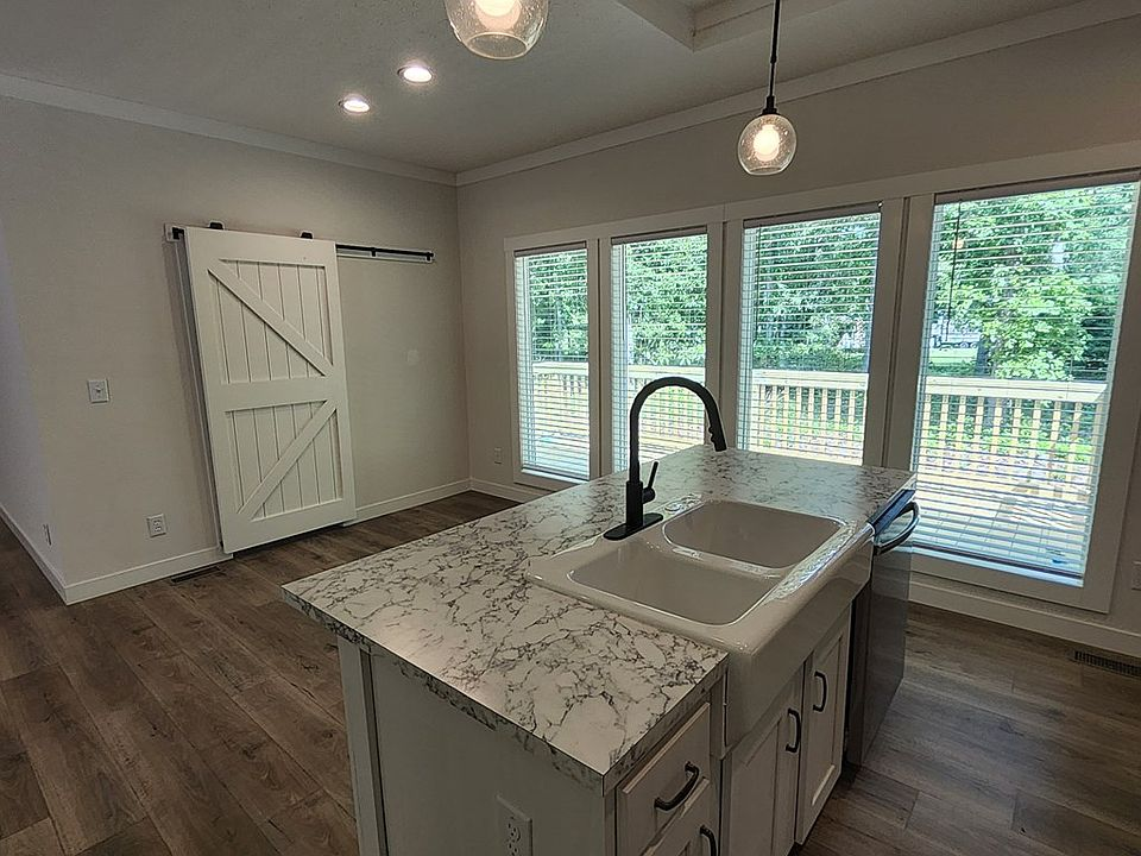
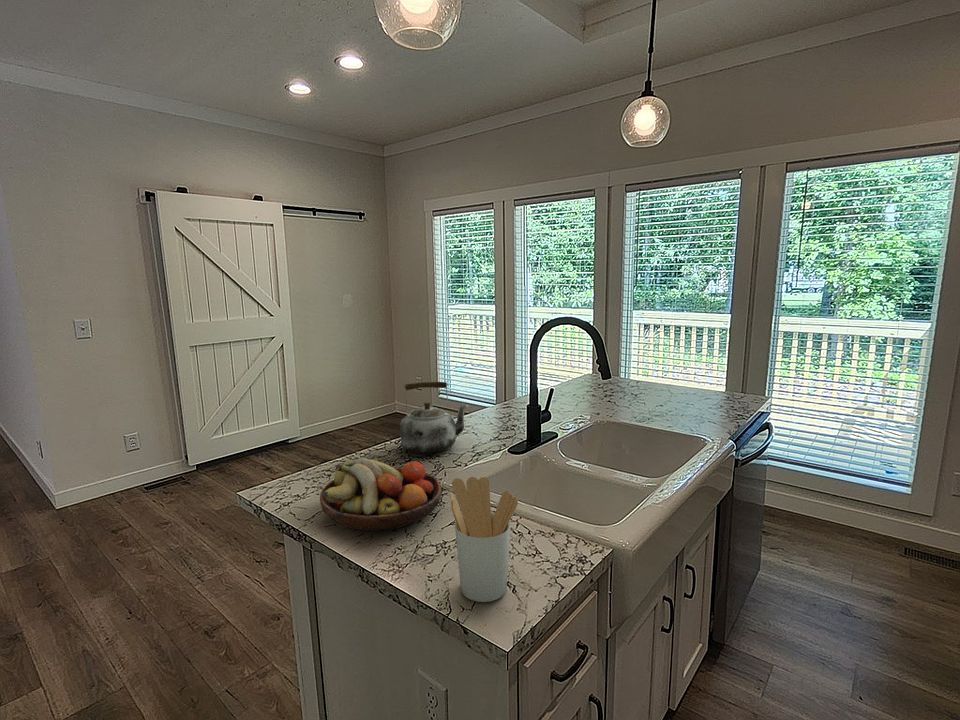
+ kettle [399,381,469,454]
+ utensil holder [450,476,519,603]
+ fruit bowl [319,457,442,532]
